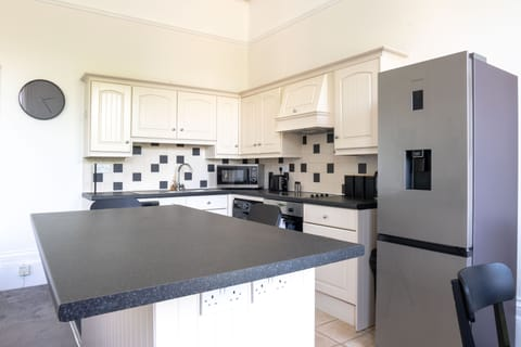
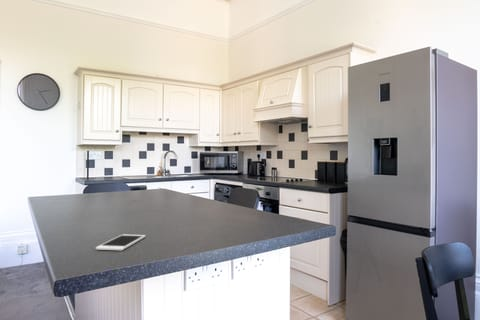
+ cell phone [95,233,146,251]
